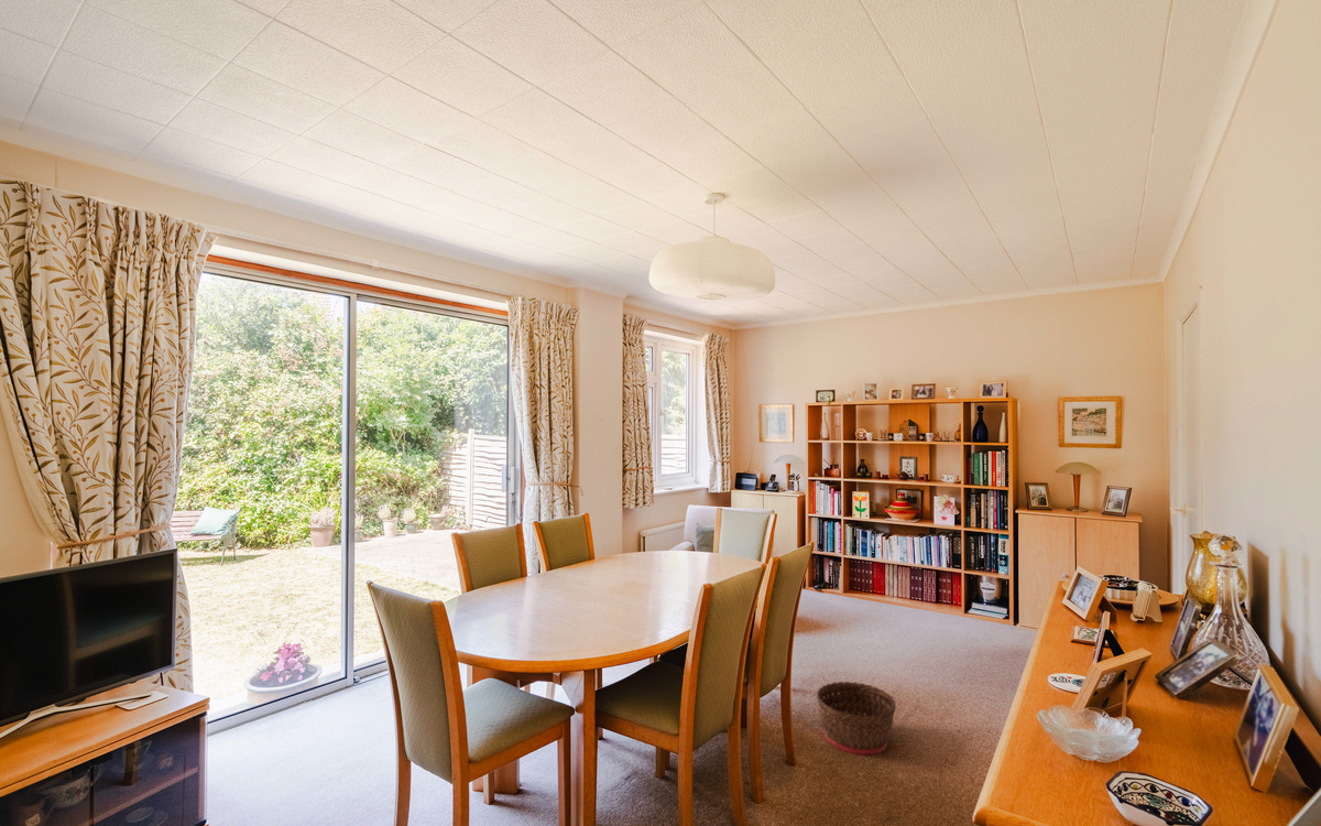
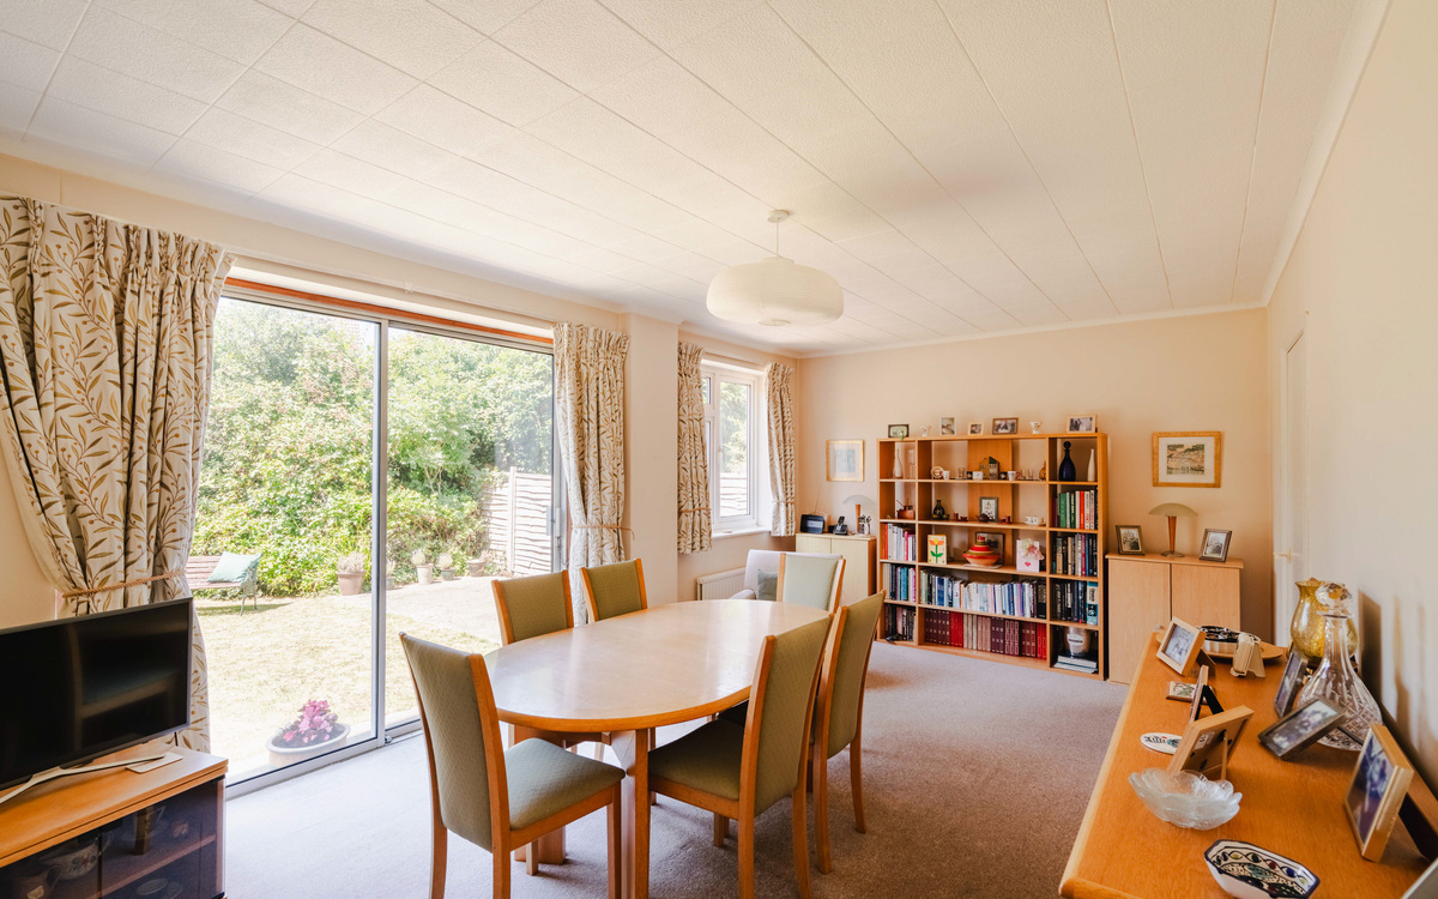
- basket [816,681,897,756]
